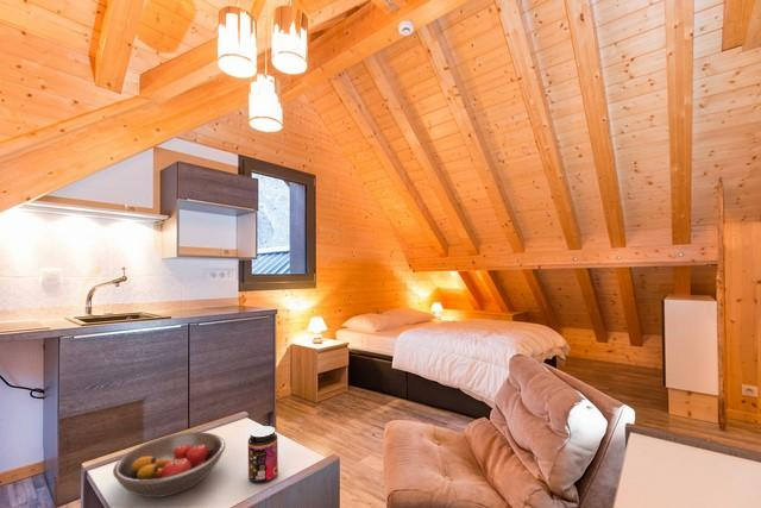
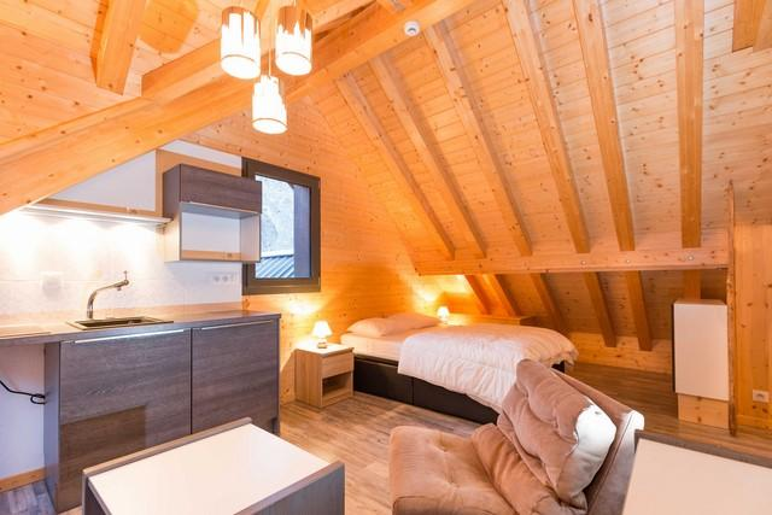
- fruit bowl [112,431,226,498]
- jar [247,425,279,484]
